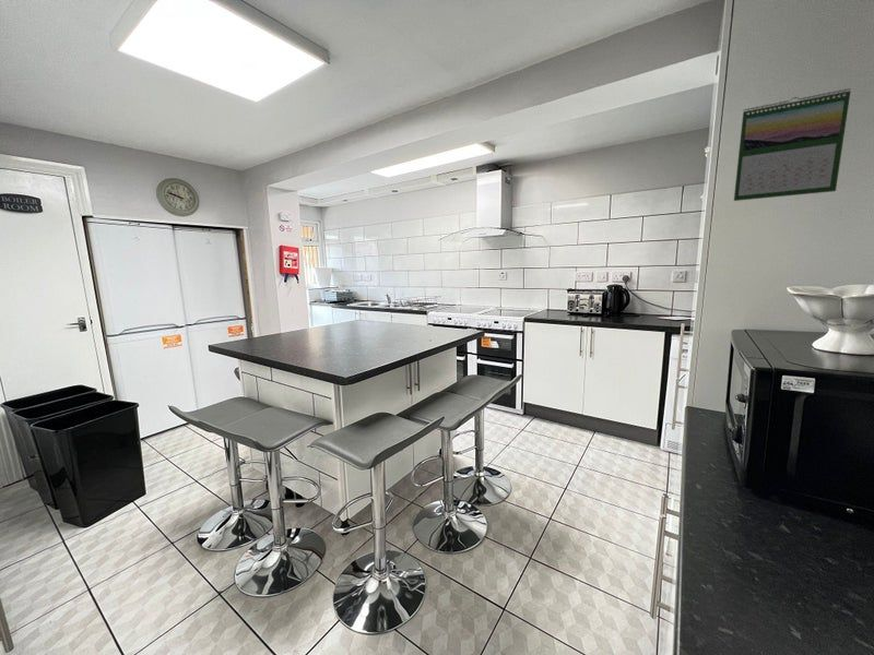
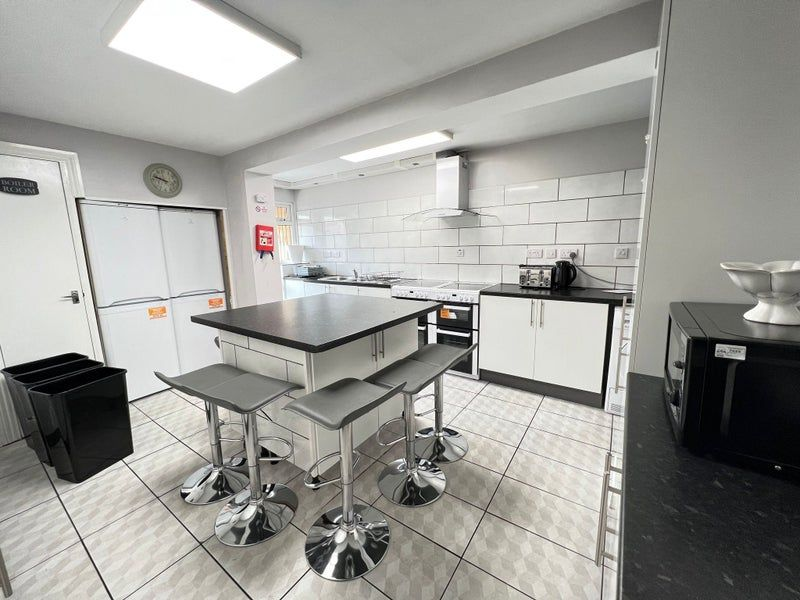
- calendar [733,87,852,202]
